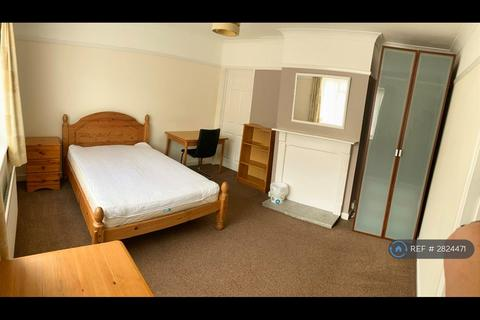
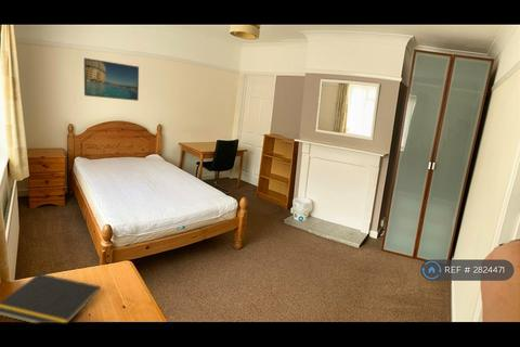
+ notepad [0,272,102,323]
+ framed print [83,57,140,102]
